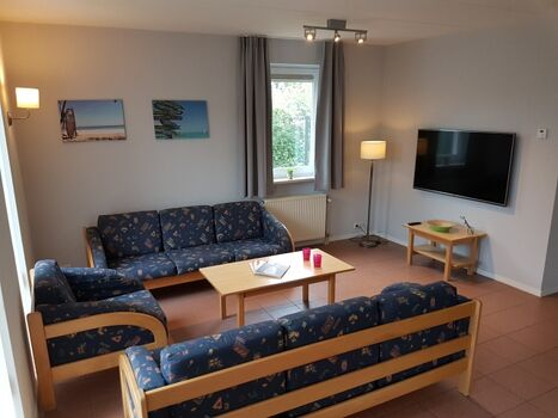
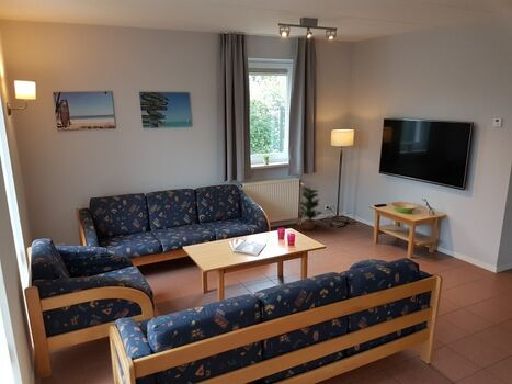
+ potted plant [297,185,323,230]
